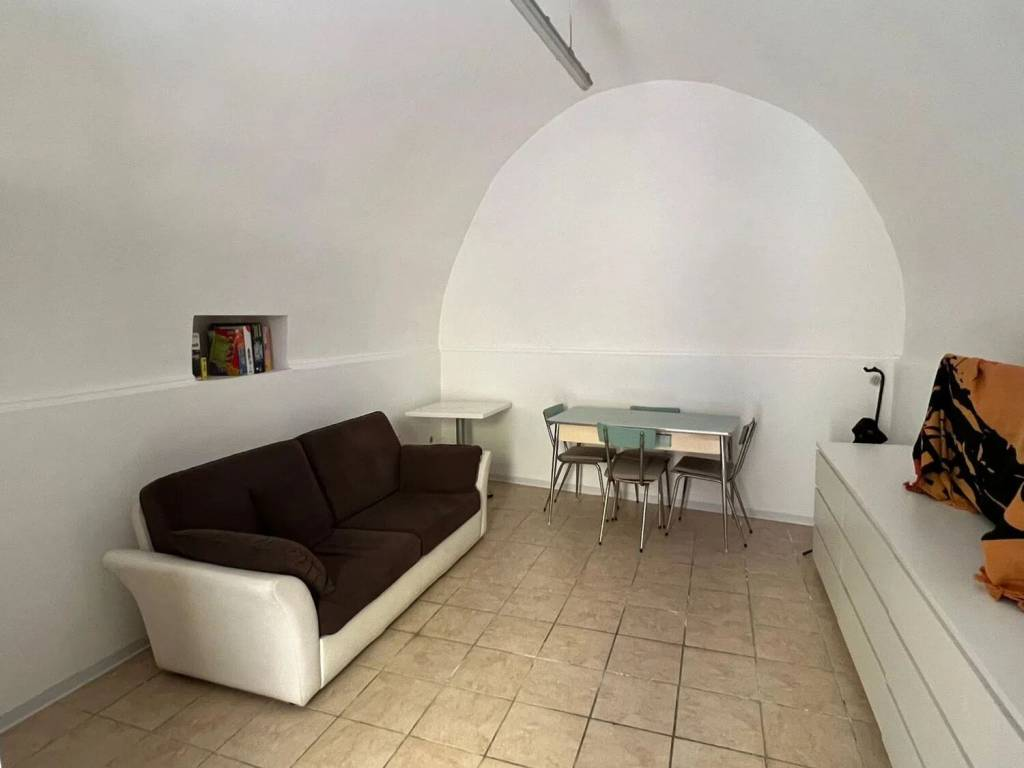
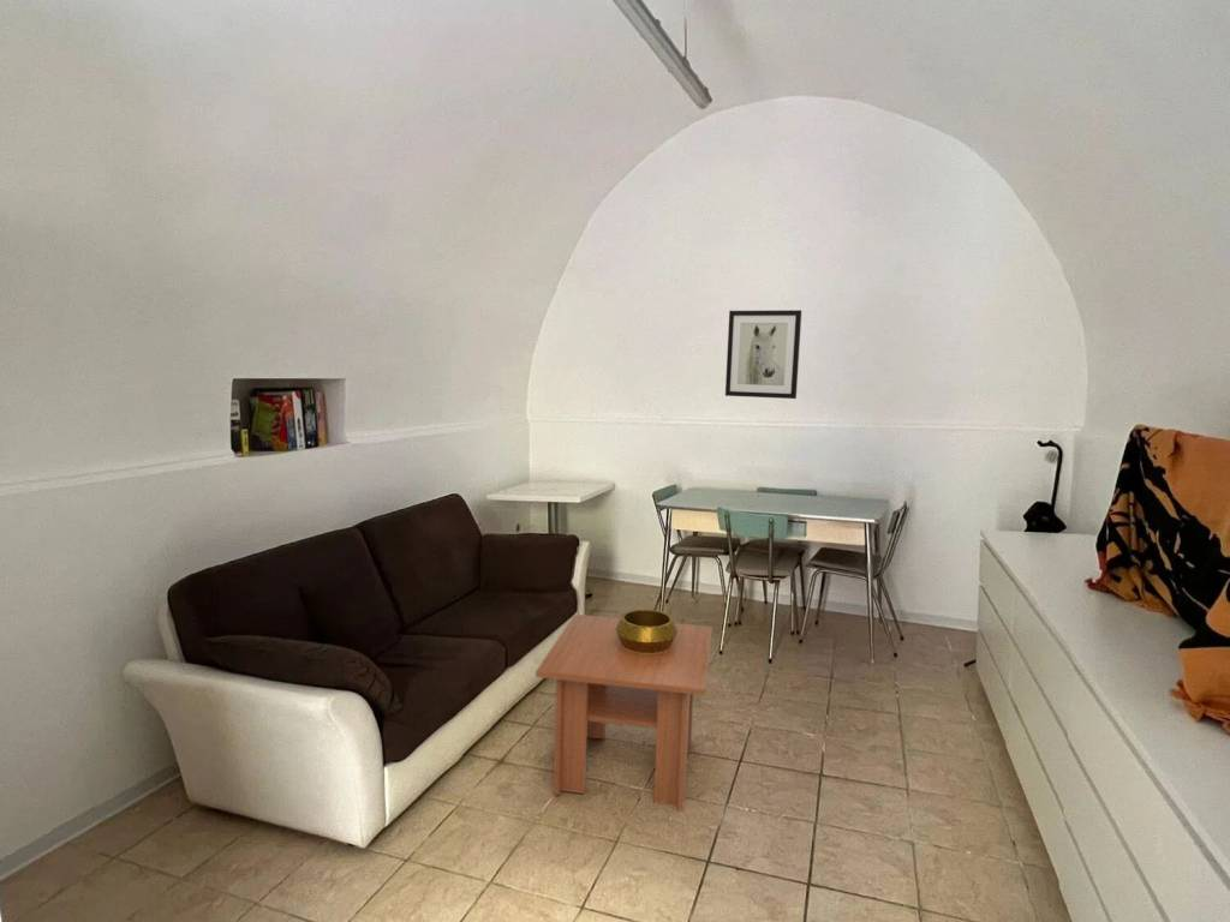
+ coffee table [535,613,713,813]
+ wall art [724,309,802,400]
+ decorative bowl [615,609,679,653]
